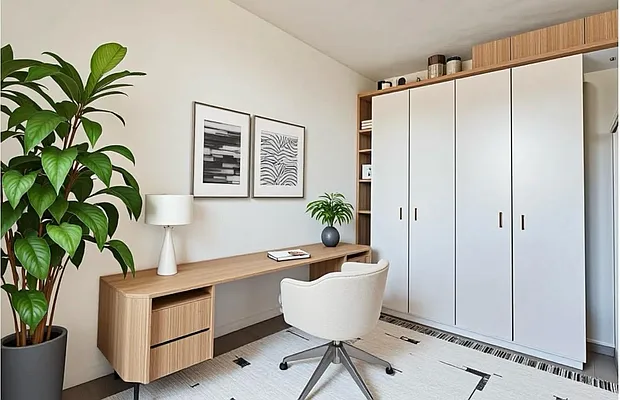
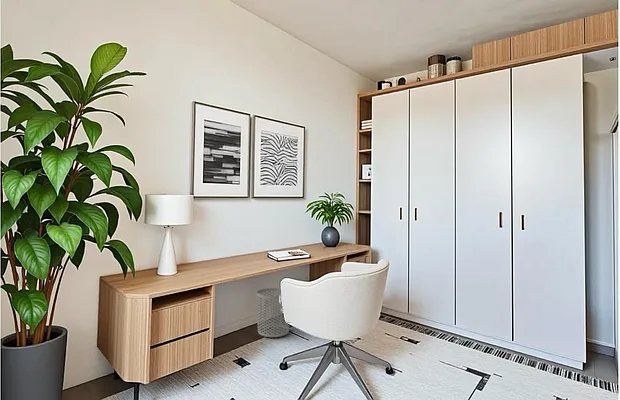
+ waste bin [256,287,290,338]
